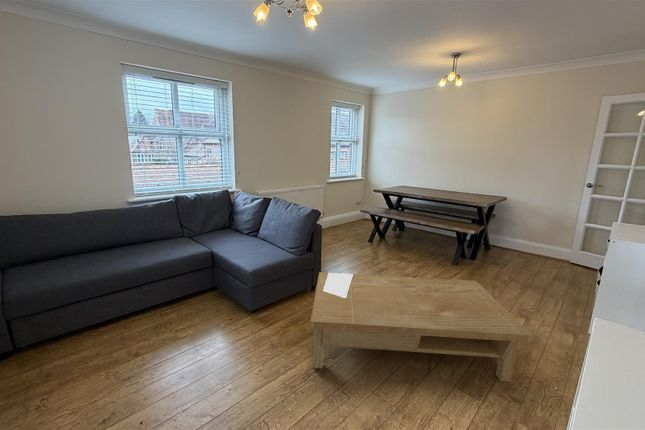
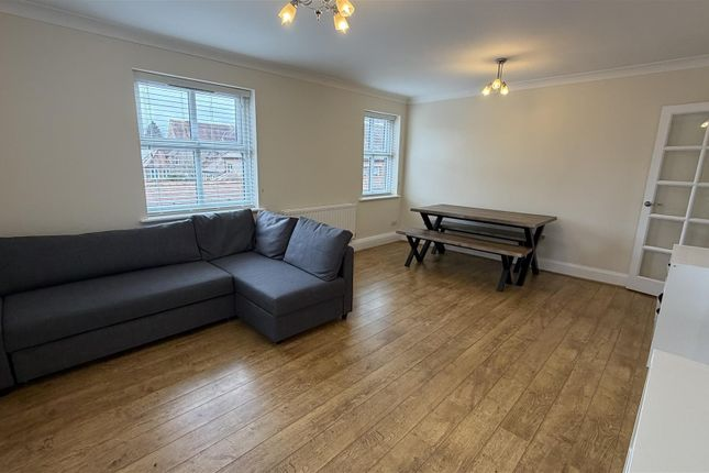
- coffee table [309,271,533,383]
